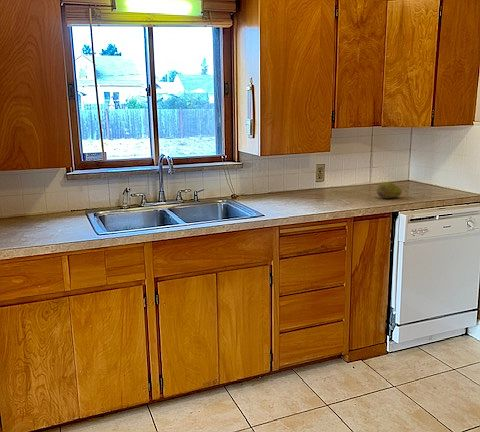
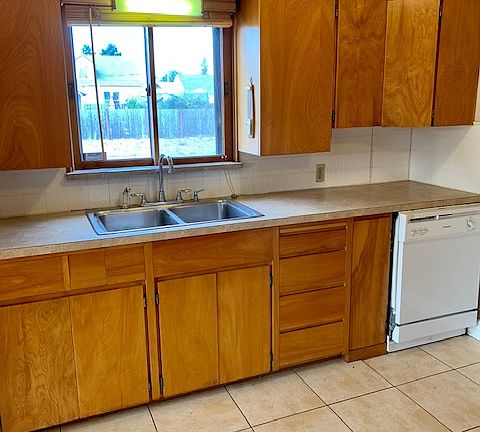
- fruit [376,181,403,199]
